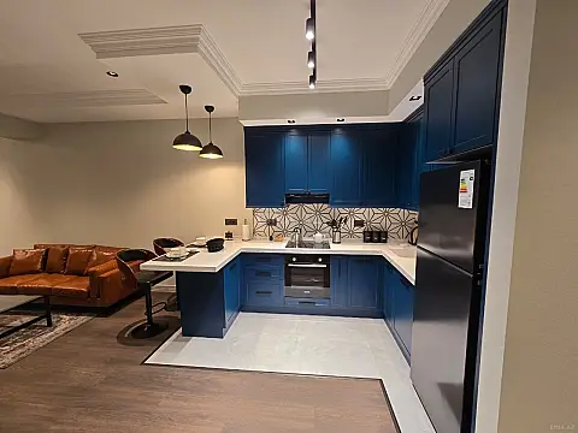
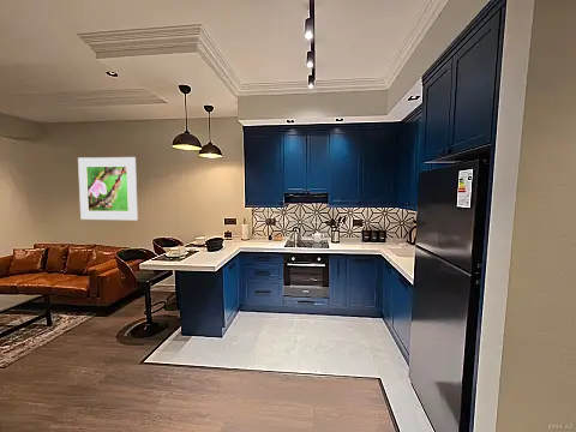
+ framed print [77,156,138,221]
